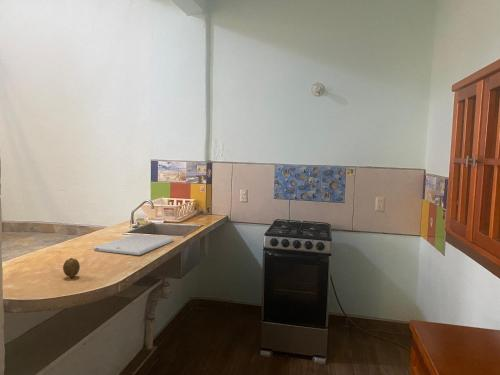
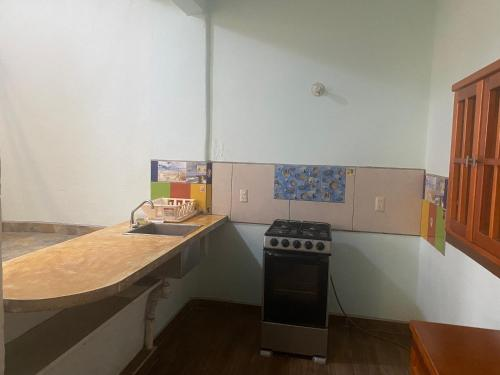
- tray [92,233,175,256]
- fruit [62,257,81,278]
